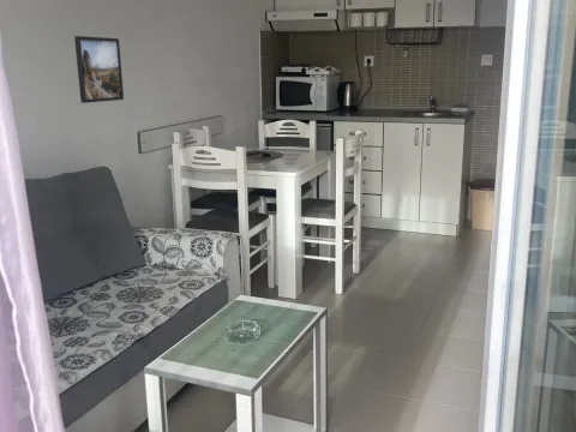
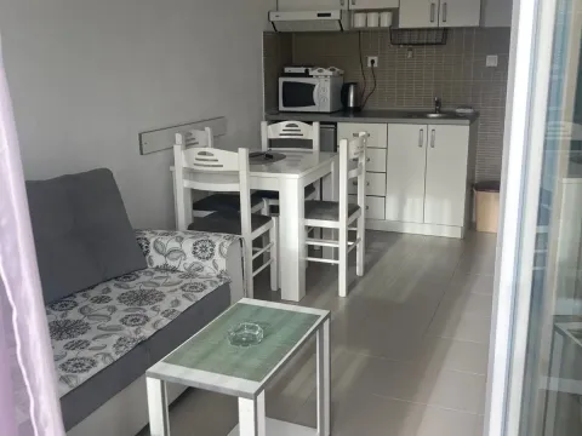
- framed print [73,35,125,104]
